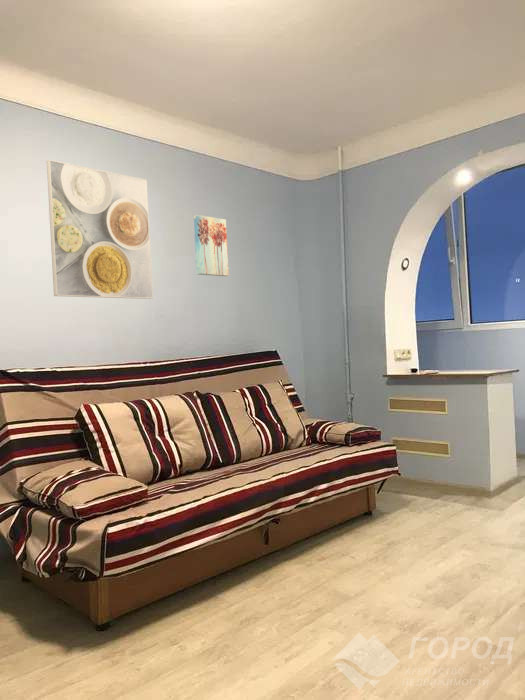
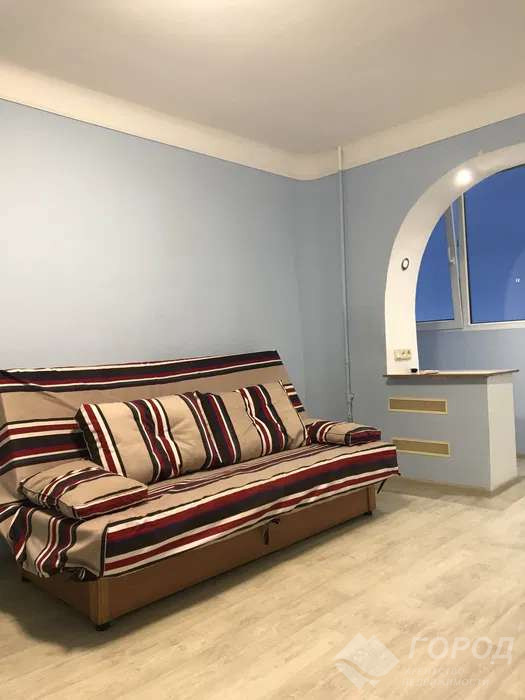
- wall art [193,214,230,277]
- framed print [46,159,154,300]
